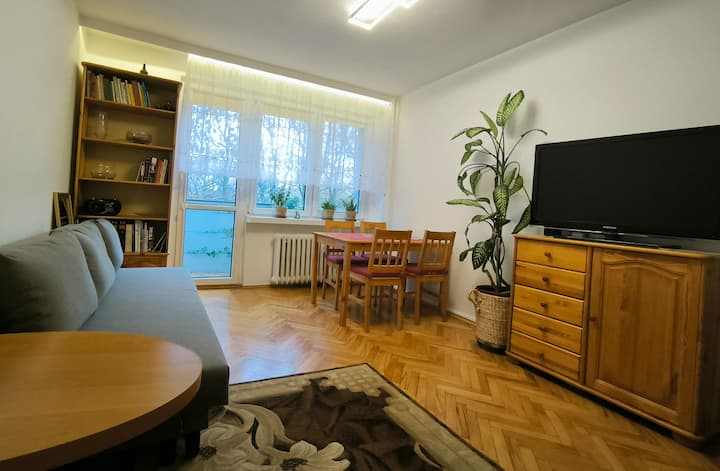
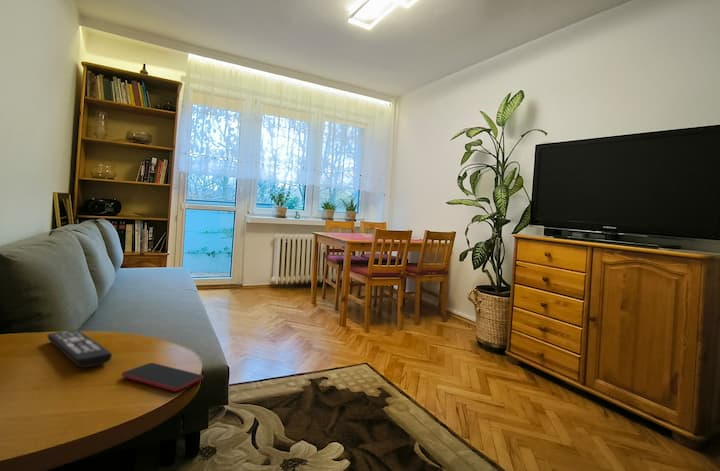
+ remote control [46,329,113,369]
+ smartphone [120,362,204,392]
